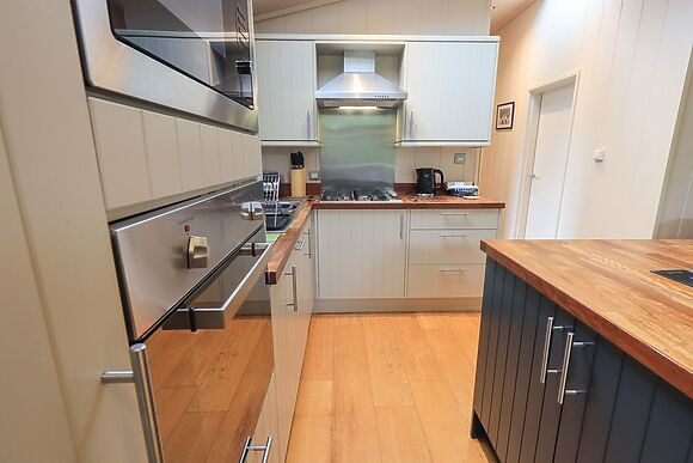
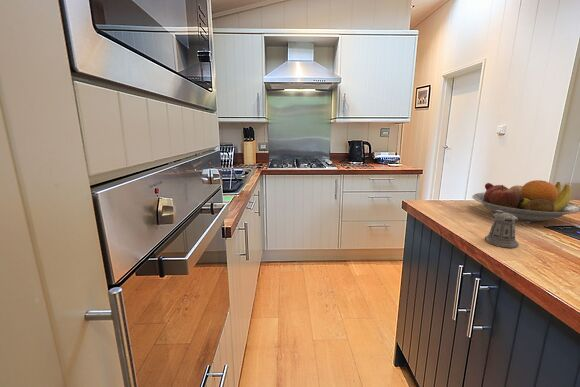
+ pepper shaker [484,210,534,249]
+ fruit bowl [471,179,580,222]
